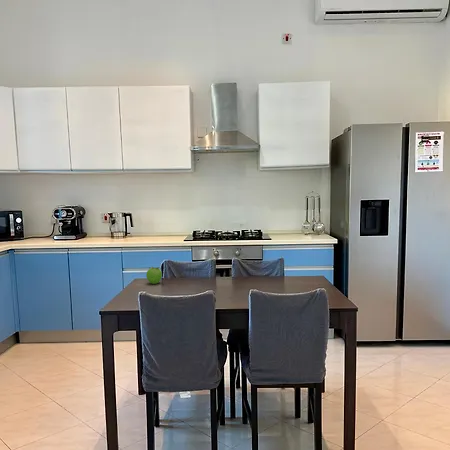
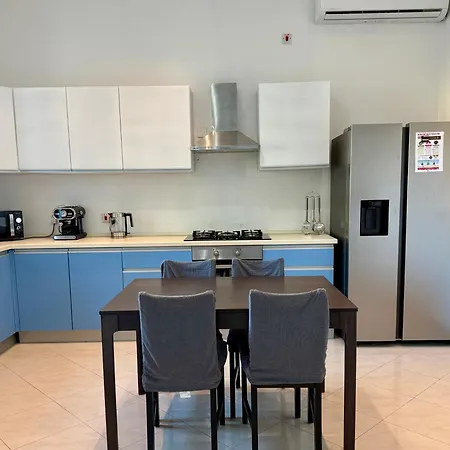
- fruit [145,266,163,285]
